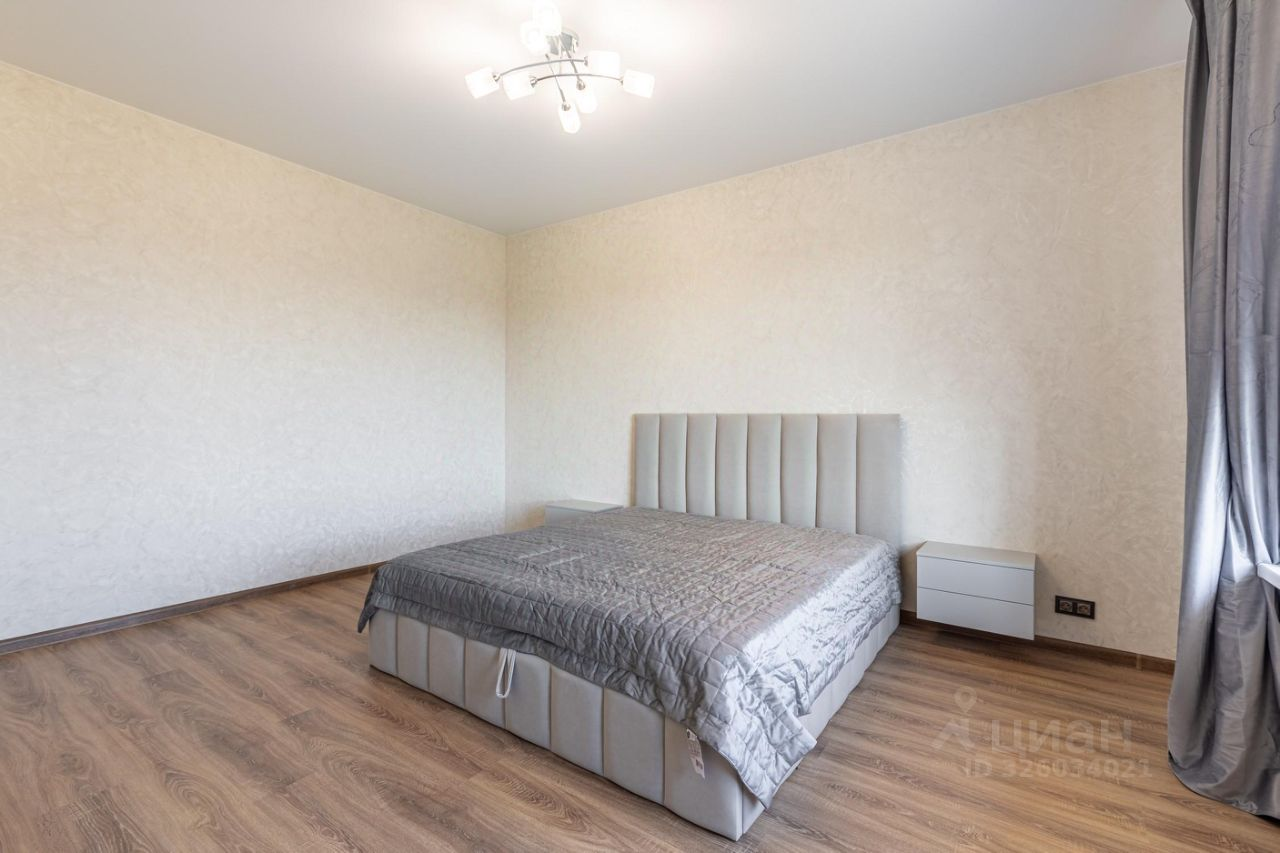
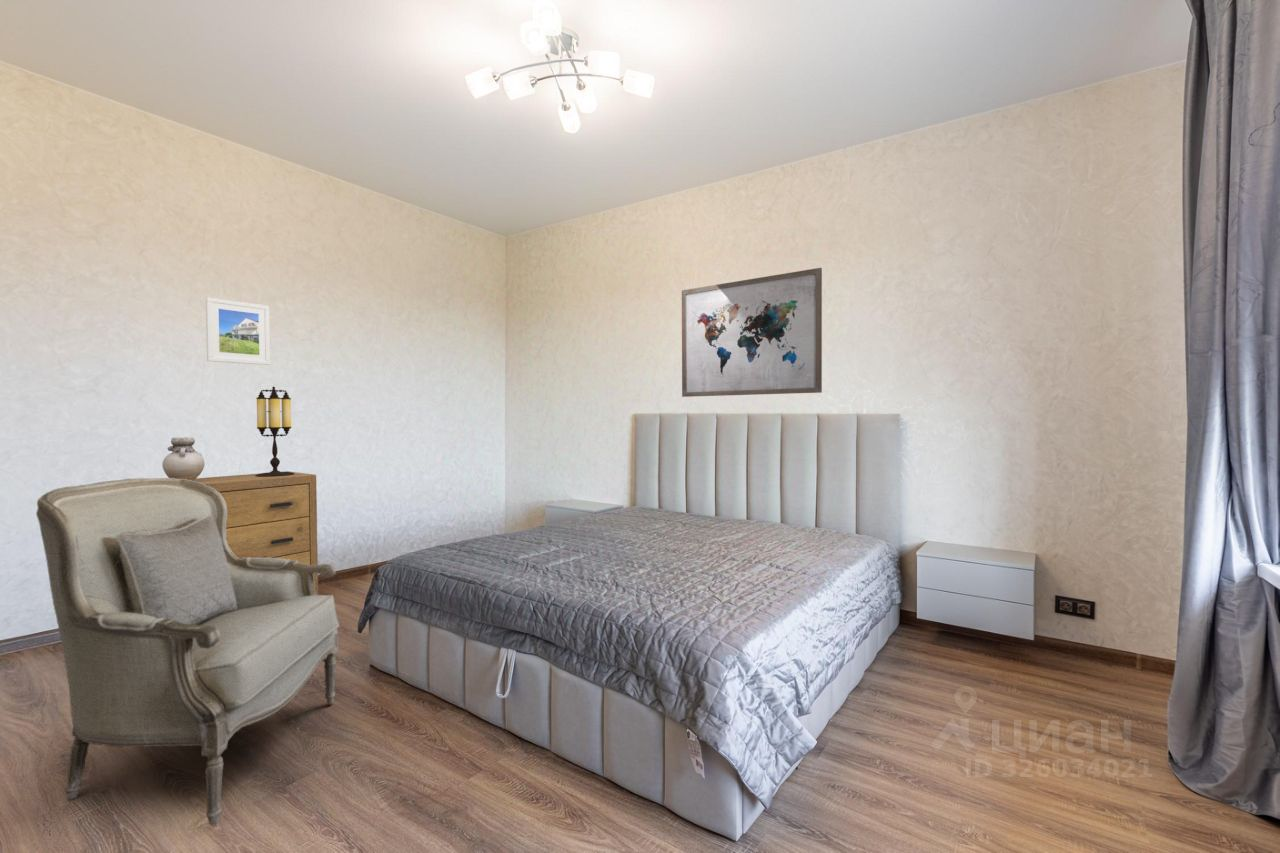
+ armchair [35,477,340,826]
+ wall art [681,267,823,398]
+ table lamp [255,385,295,477]
+ vase [161,436,206,480]
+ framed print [205,296,271,366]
+ dresser [192,470,319,595]
